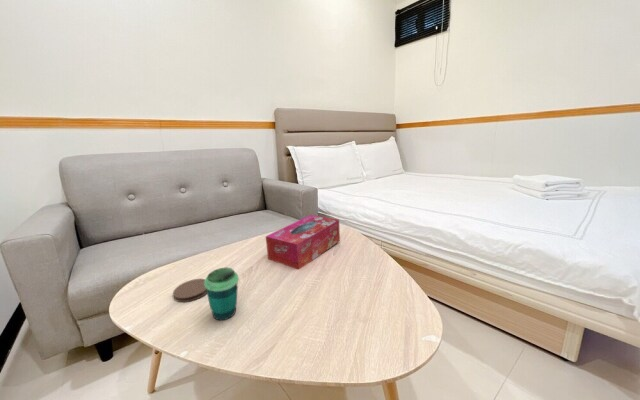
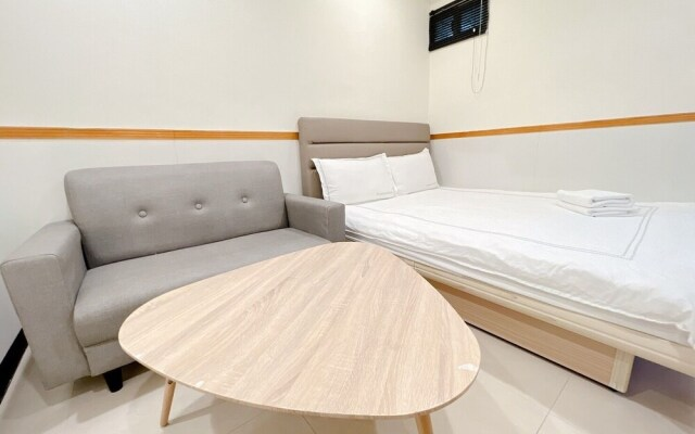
- coaster [172,278,207,303]
- cup [204,267,240,321]
- tissue box [265,214,341,271]
